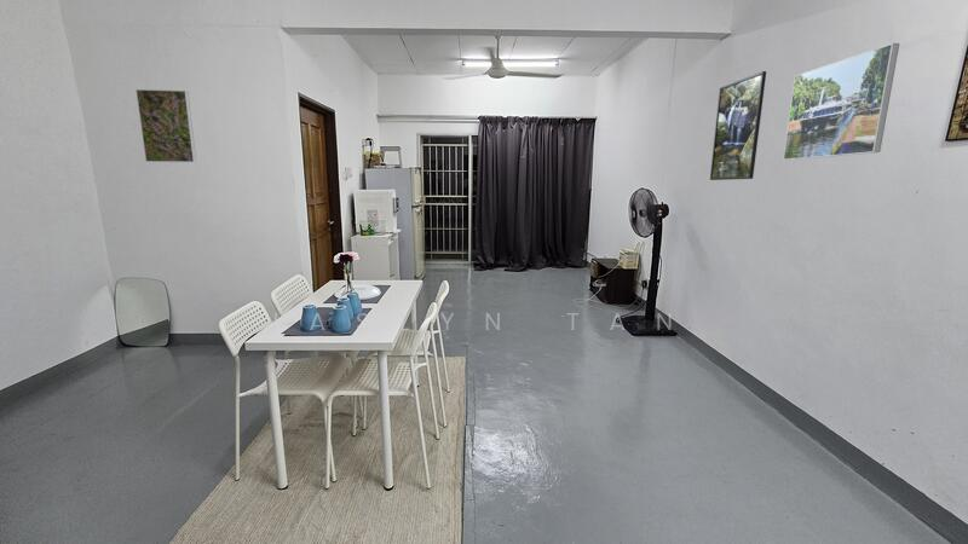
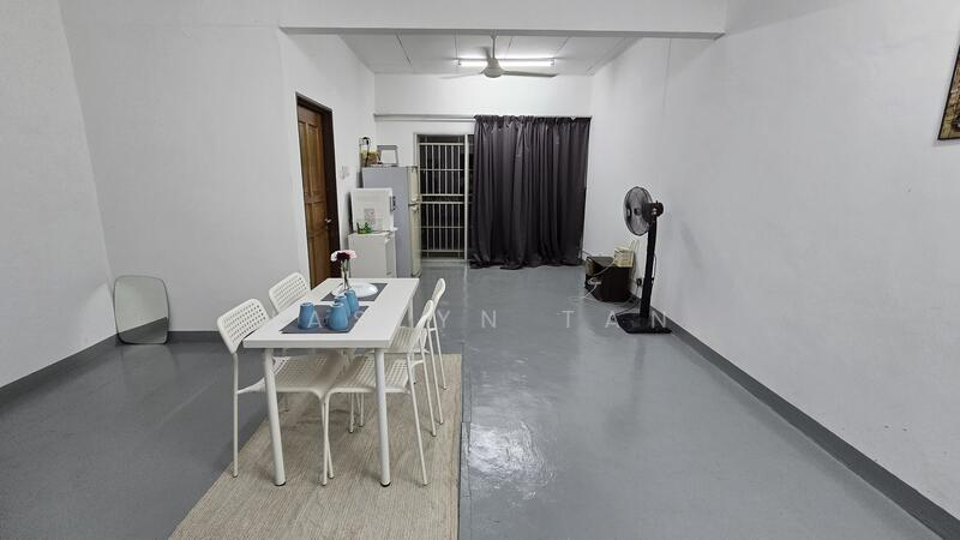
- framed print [134,88,197,163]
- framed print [709,70,767,181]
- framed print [782,42,900,161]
